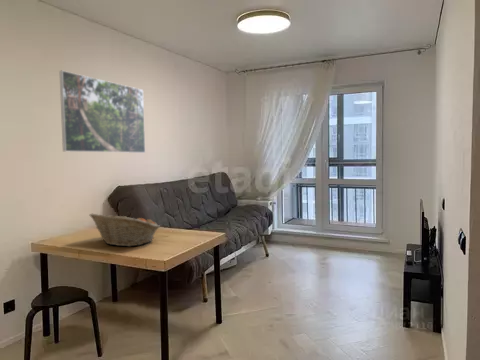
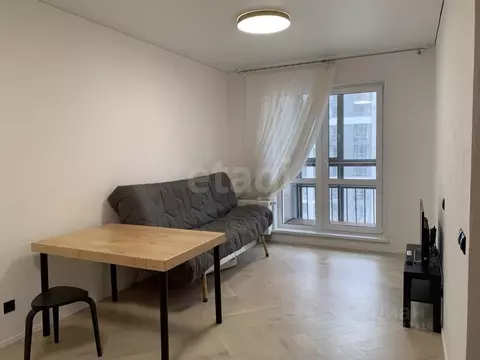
- fruit basket [88,213,161,247]
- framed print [58,70,146,154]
